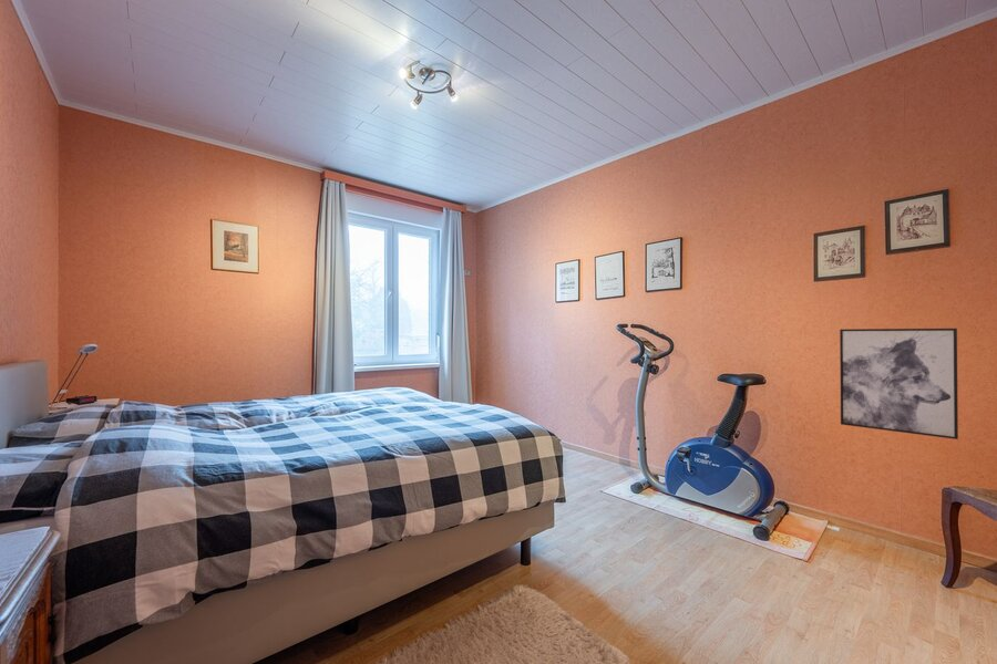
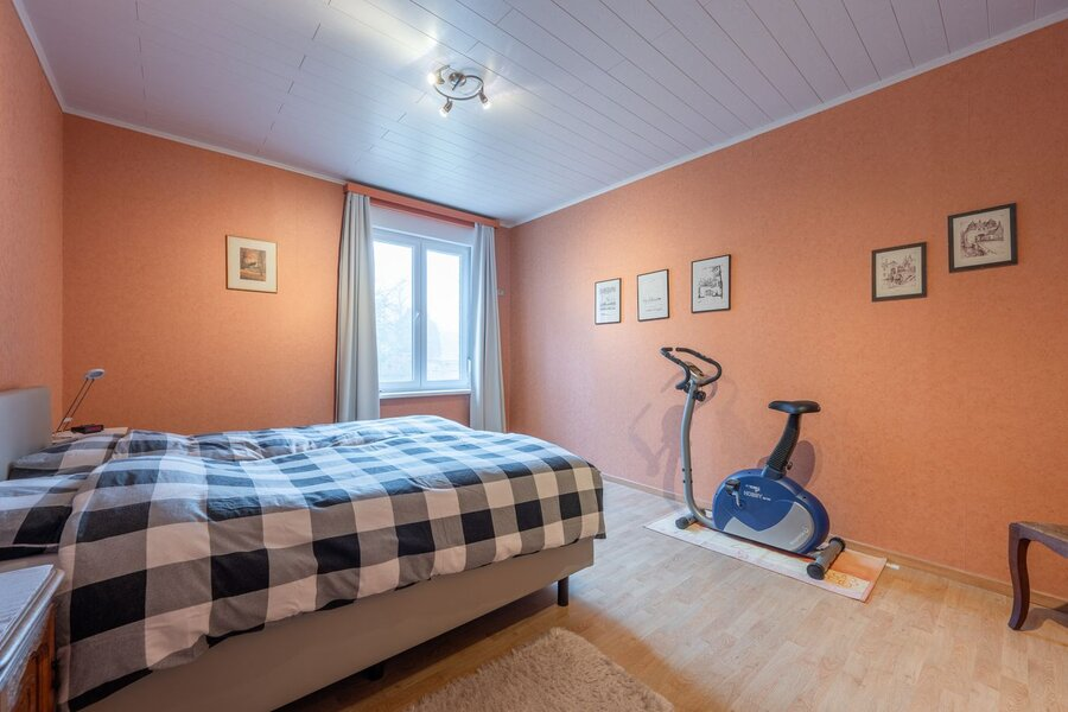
- wall art [839,328,959,440]
